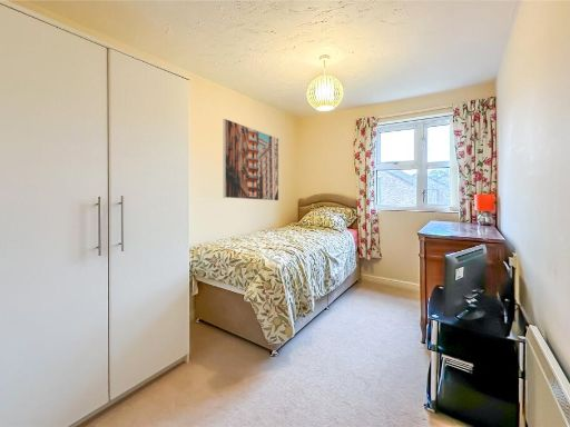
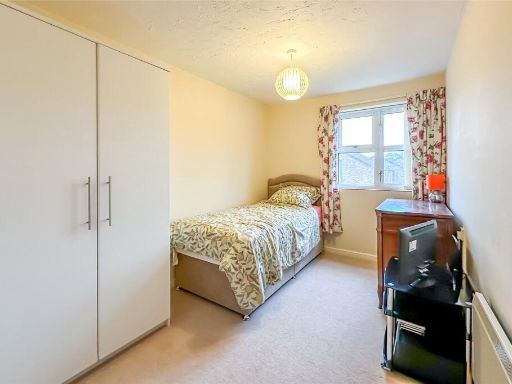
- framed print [223,118,279,201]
